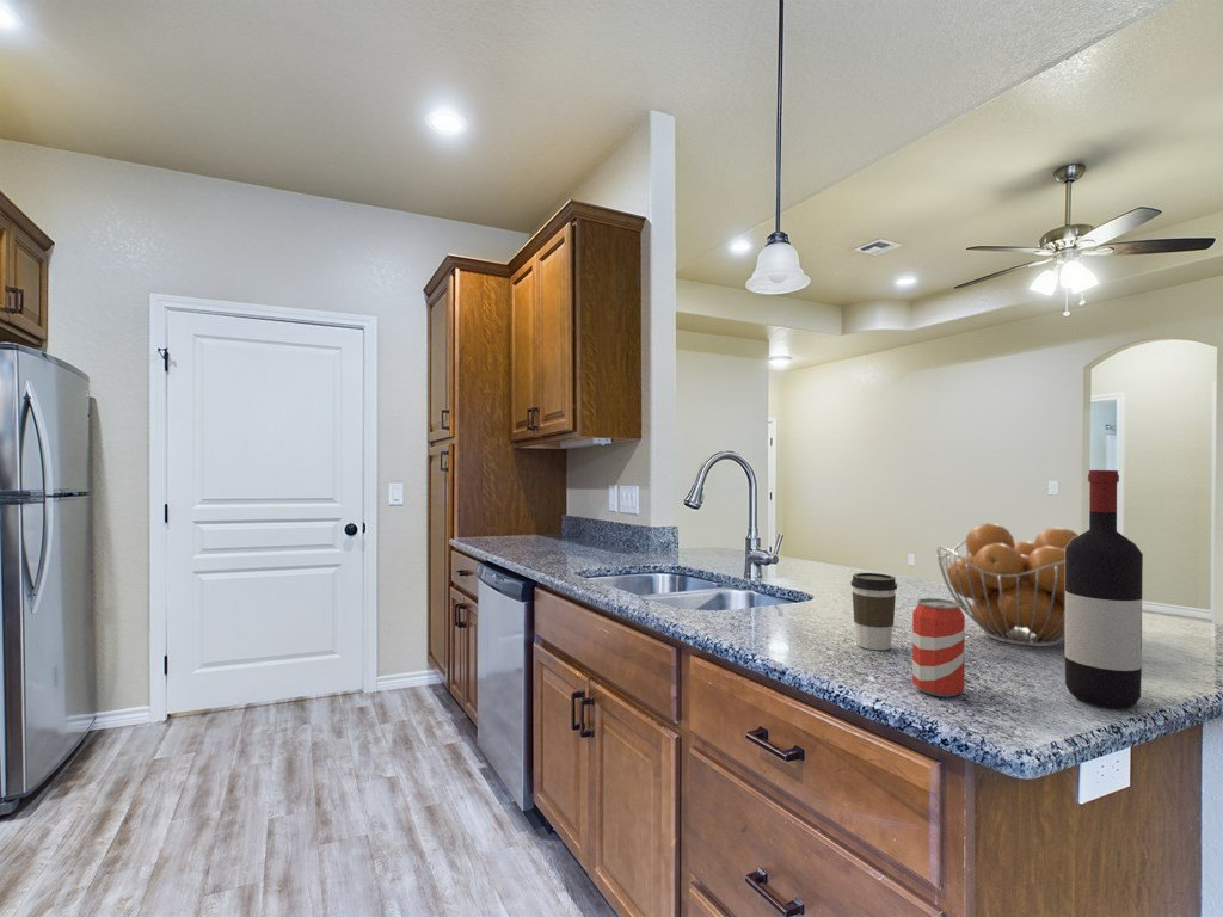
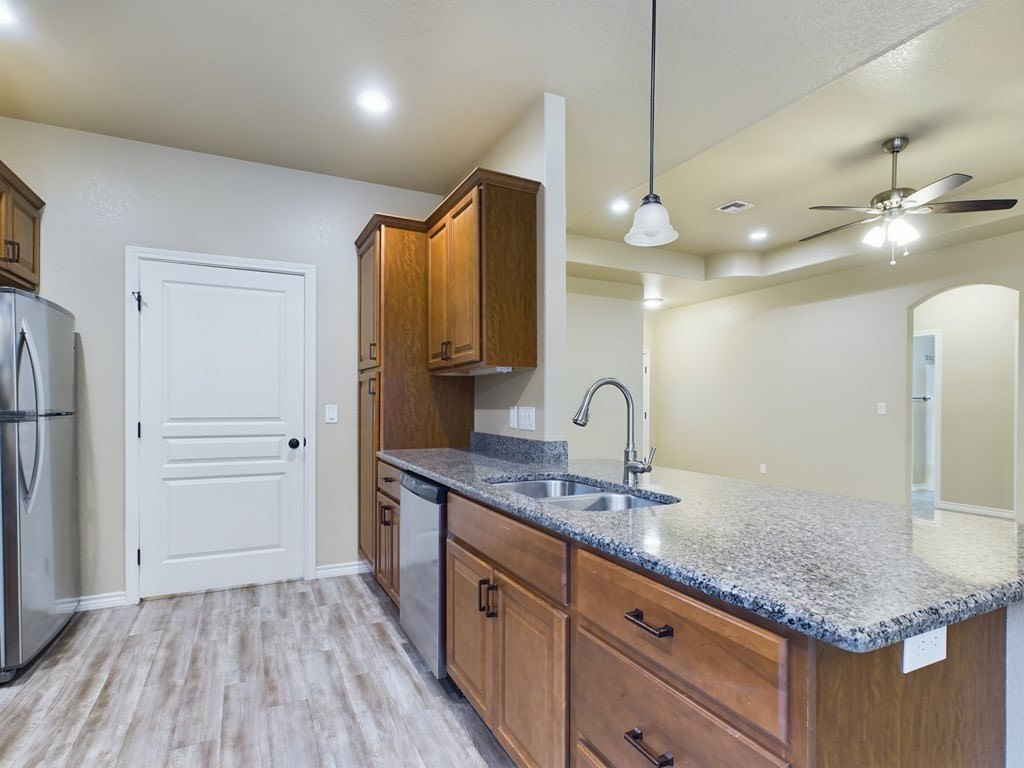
- fruit basket [935,522,1080,648]
- coffee cup [850,572,898,651]
- beverage can [911,597,966,698]
- wine bottle [1064,469,1144,710]
